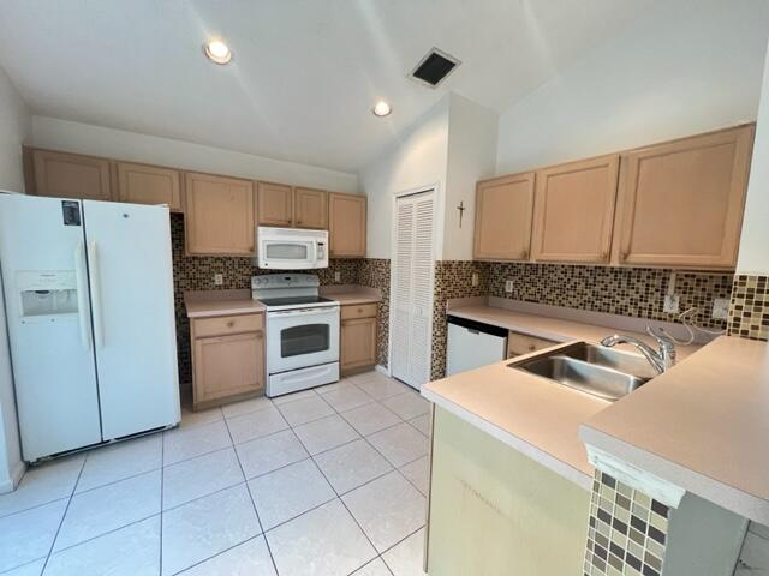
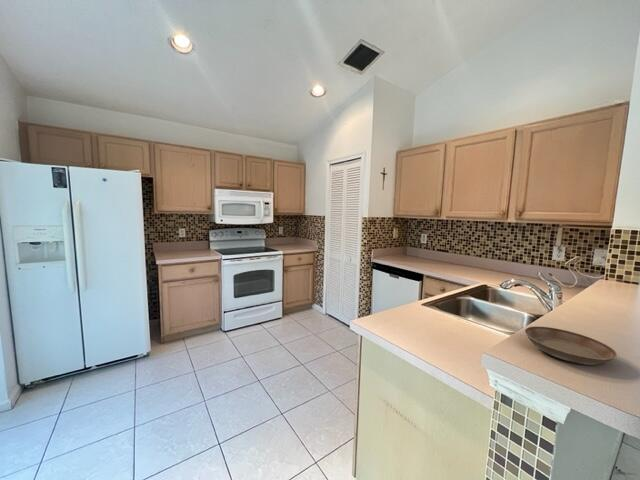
+ saucer [524,325,618,366]
